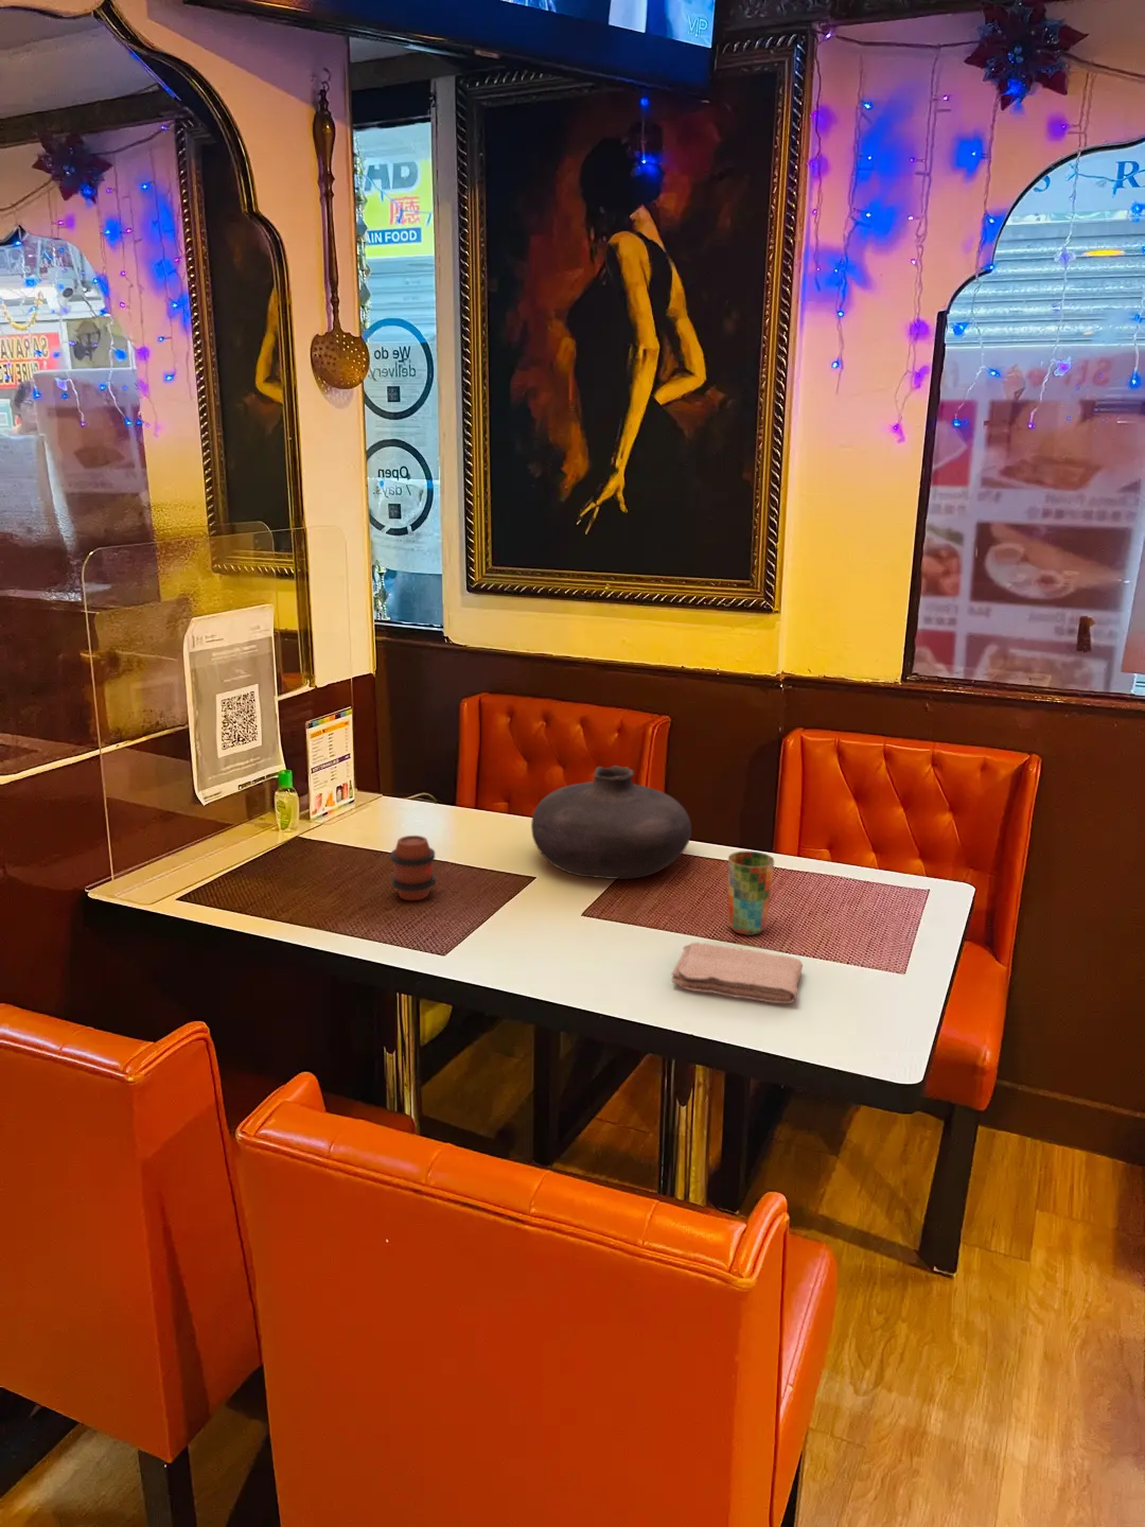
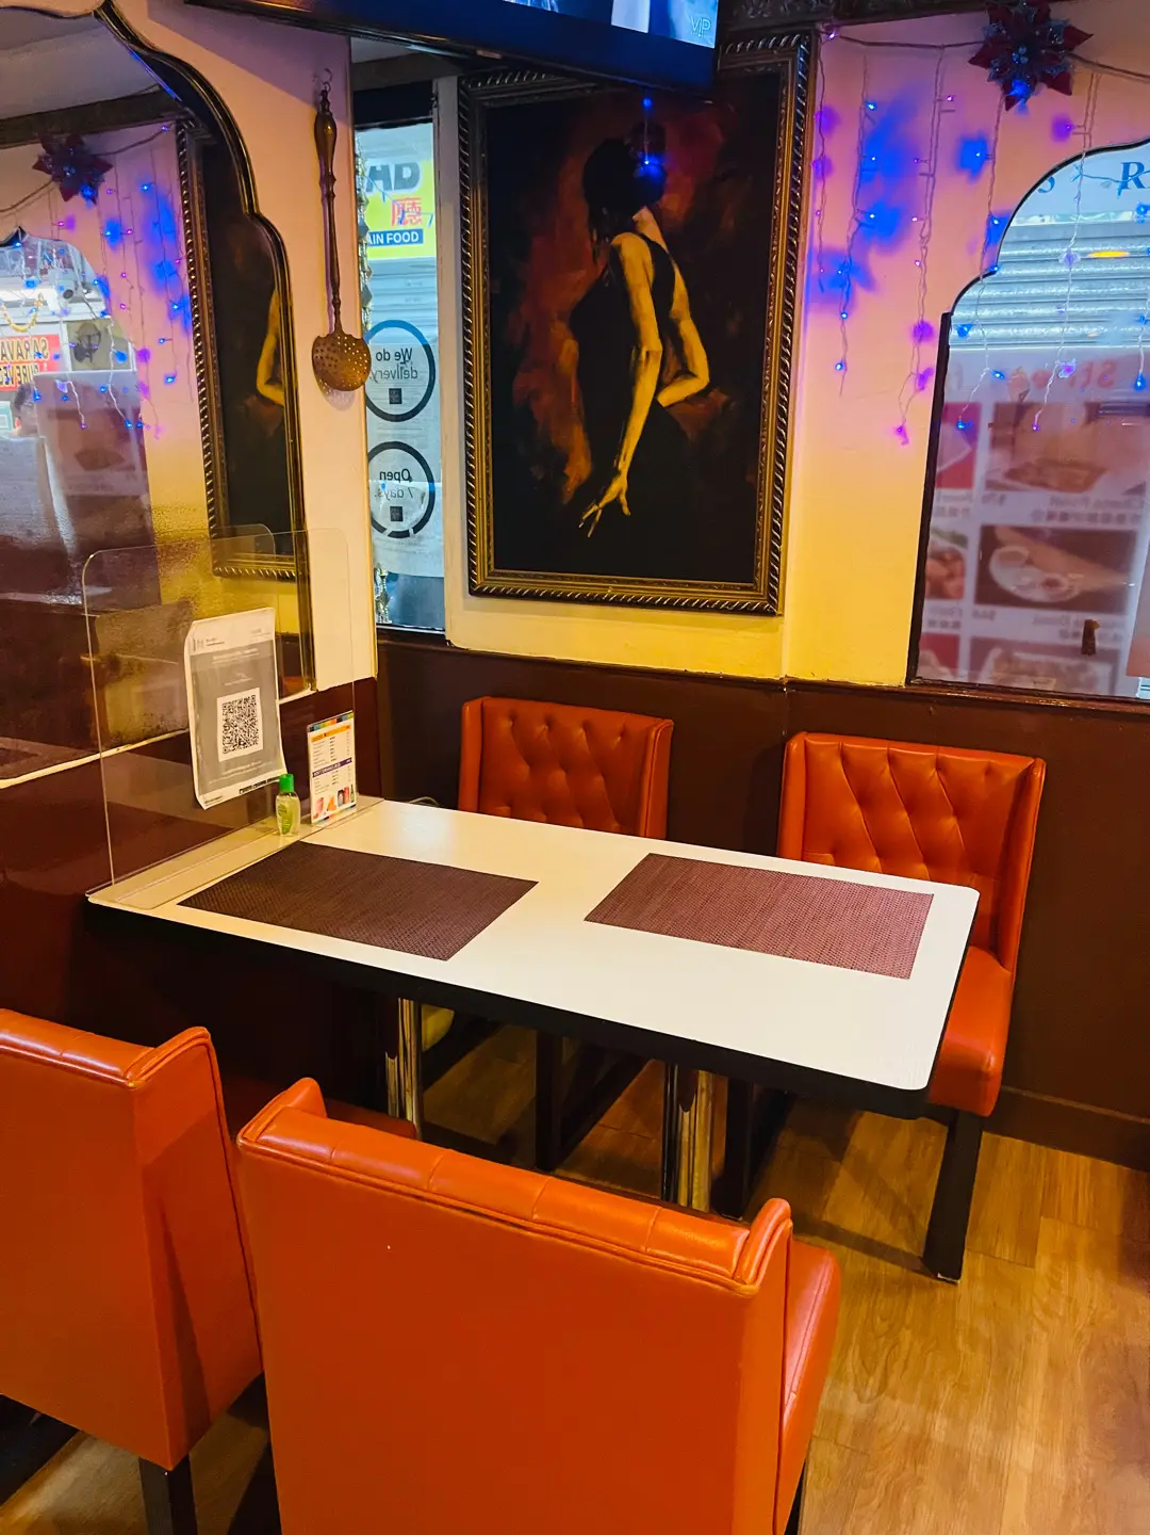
- vase [530,765,693,880]
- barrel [390,834,437,902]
- cup [728,850,775,937]
- washcloth [671,941,803,1004]
